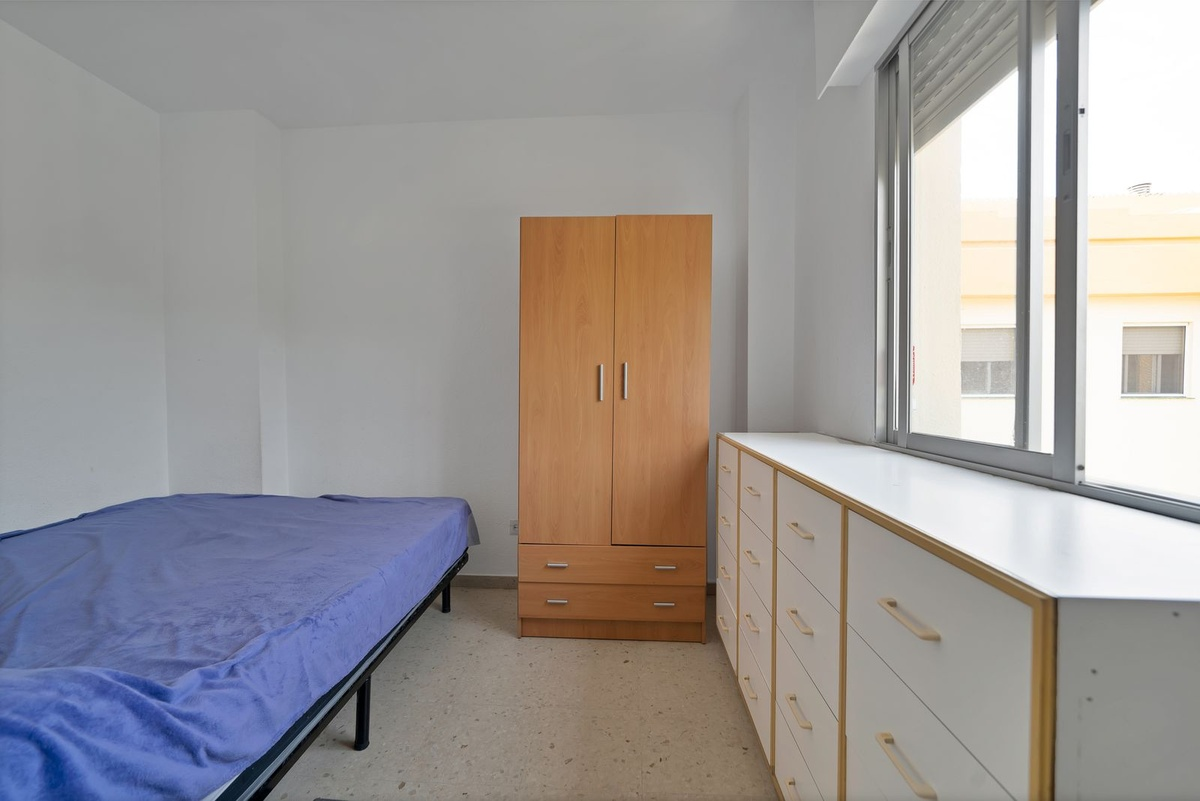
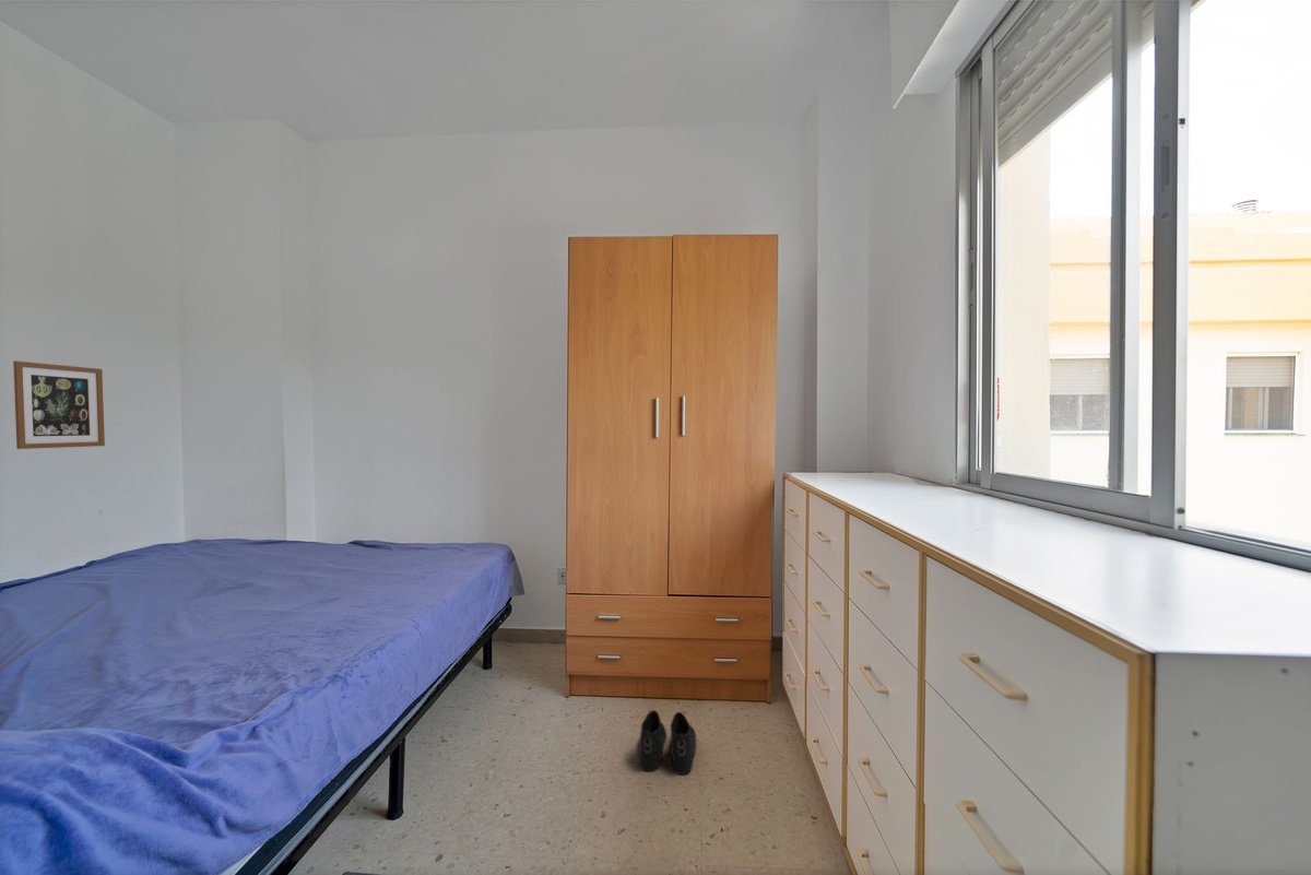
+ boots [638,709,697,777]
+ wall art [12,360,106,450]
